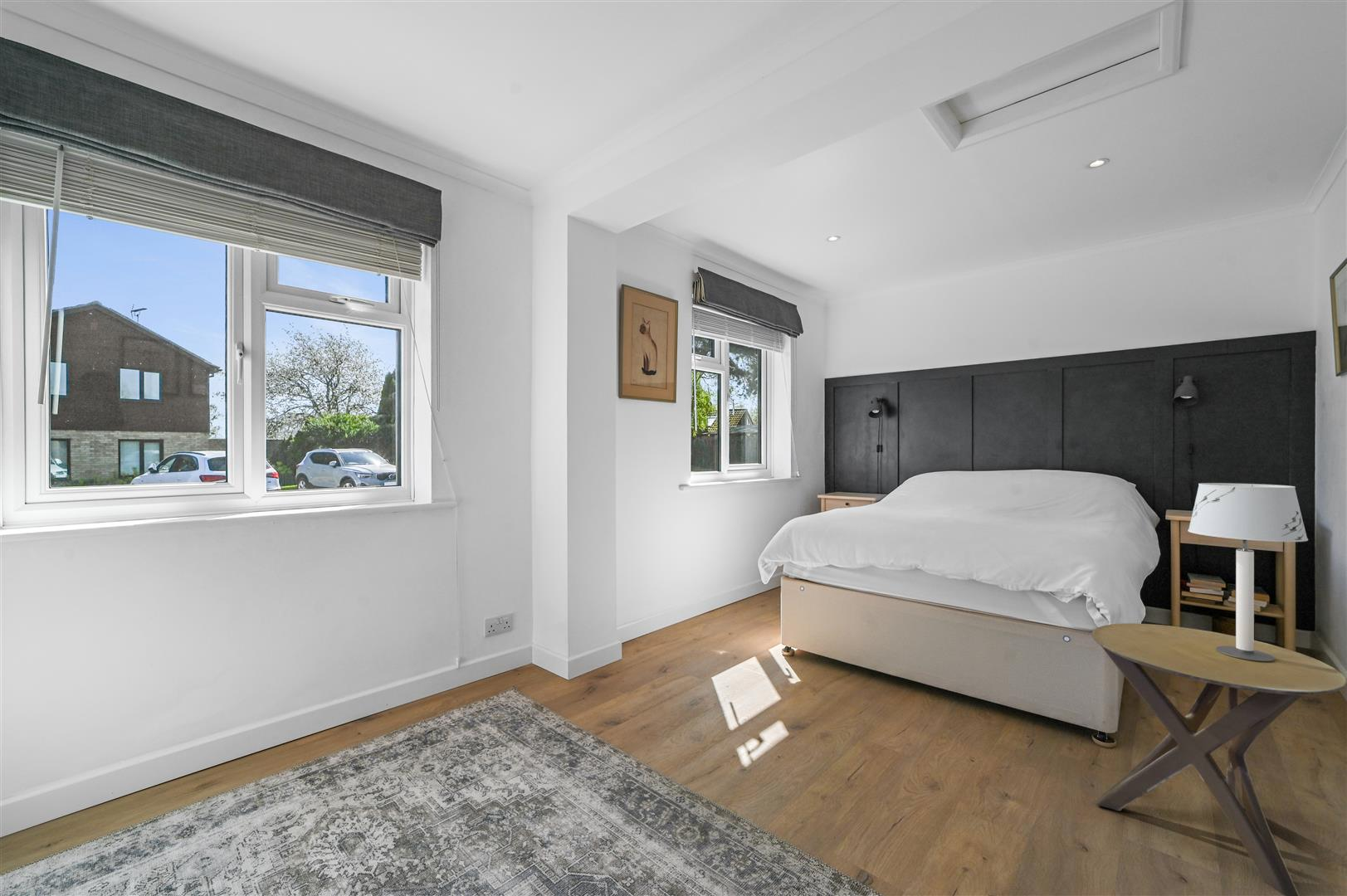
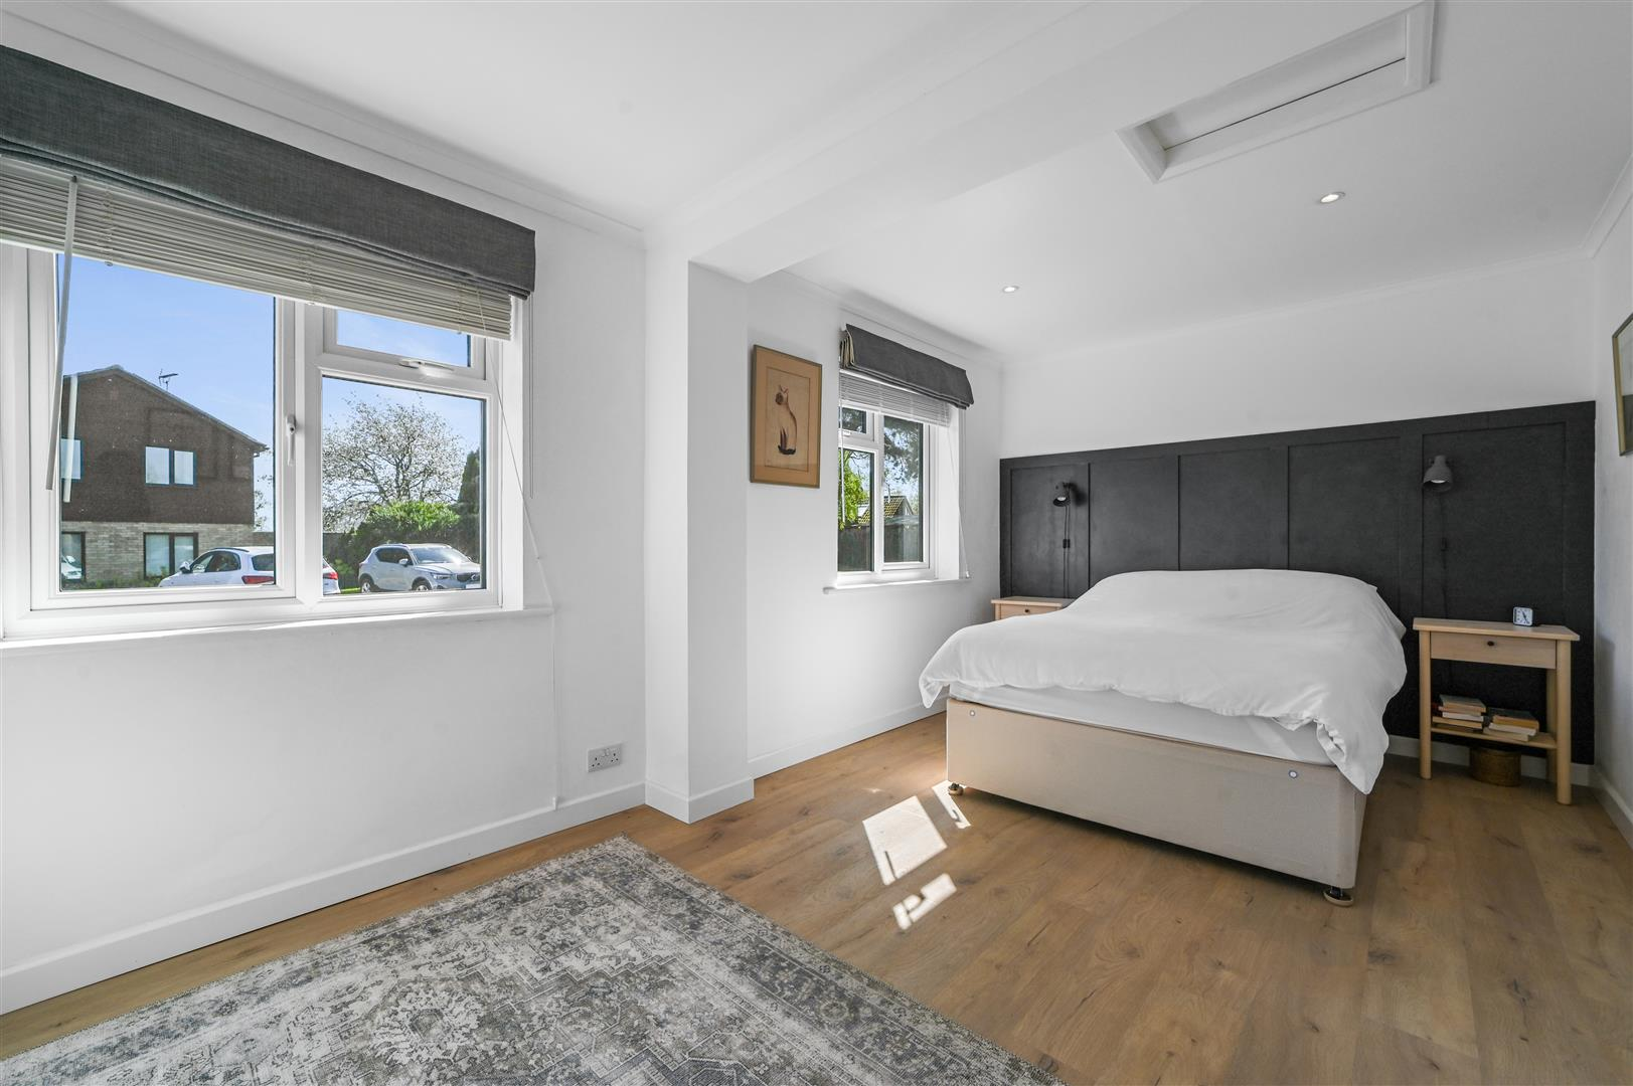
- side table [1091,622,1347,896]
- table lamp [1188,482,1309,662]
